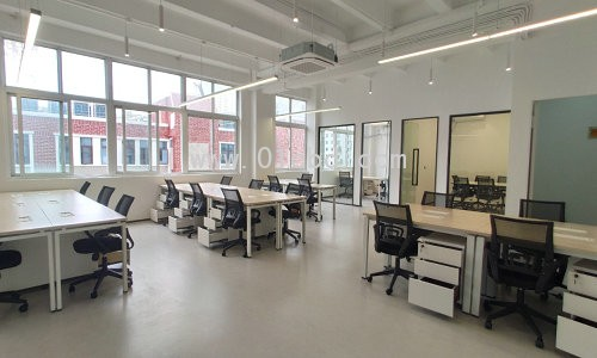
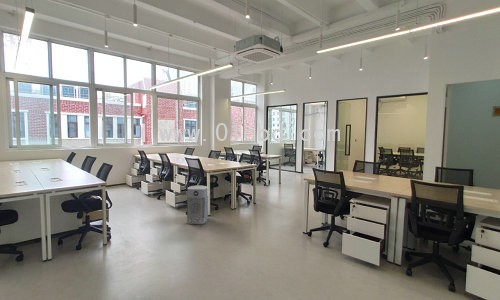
+ air purifier [186,185,209,225]
